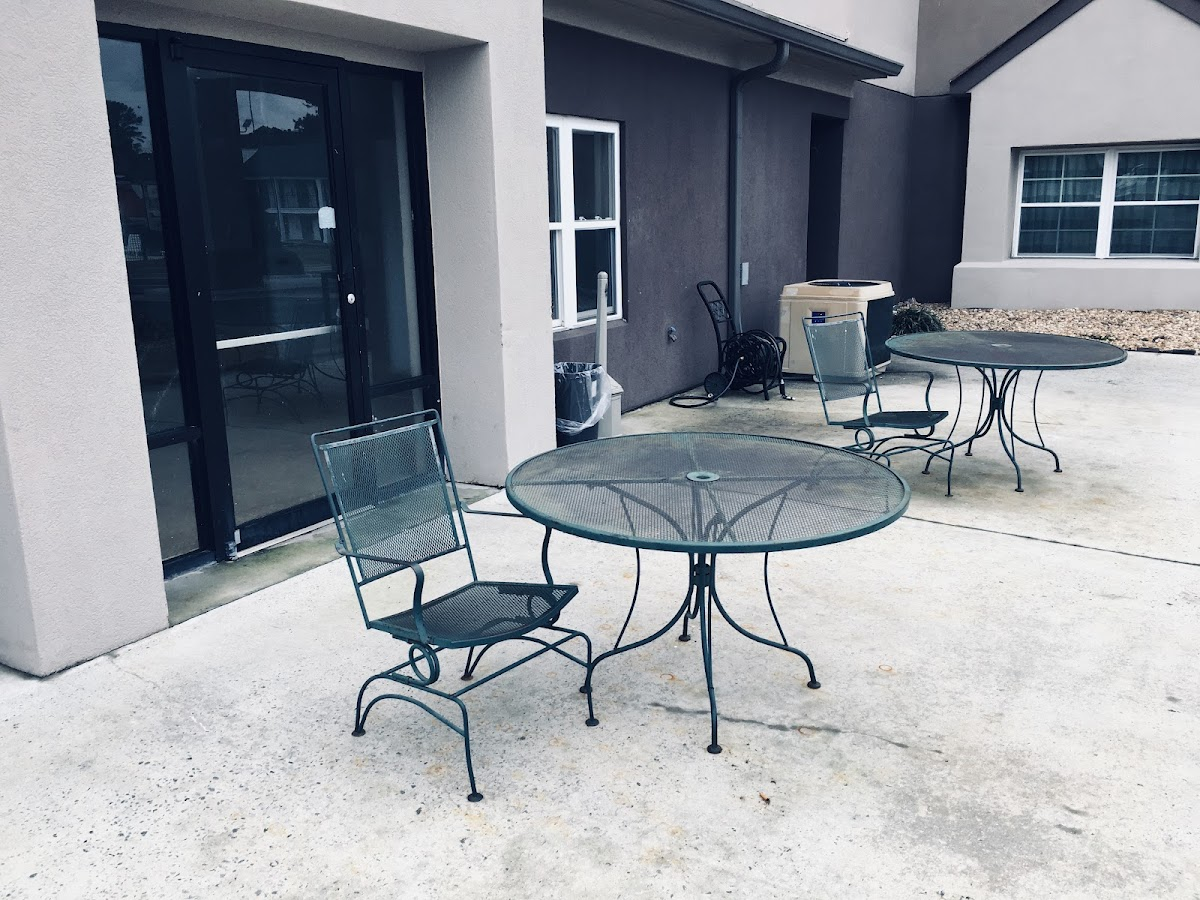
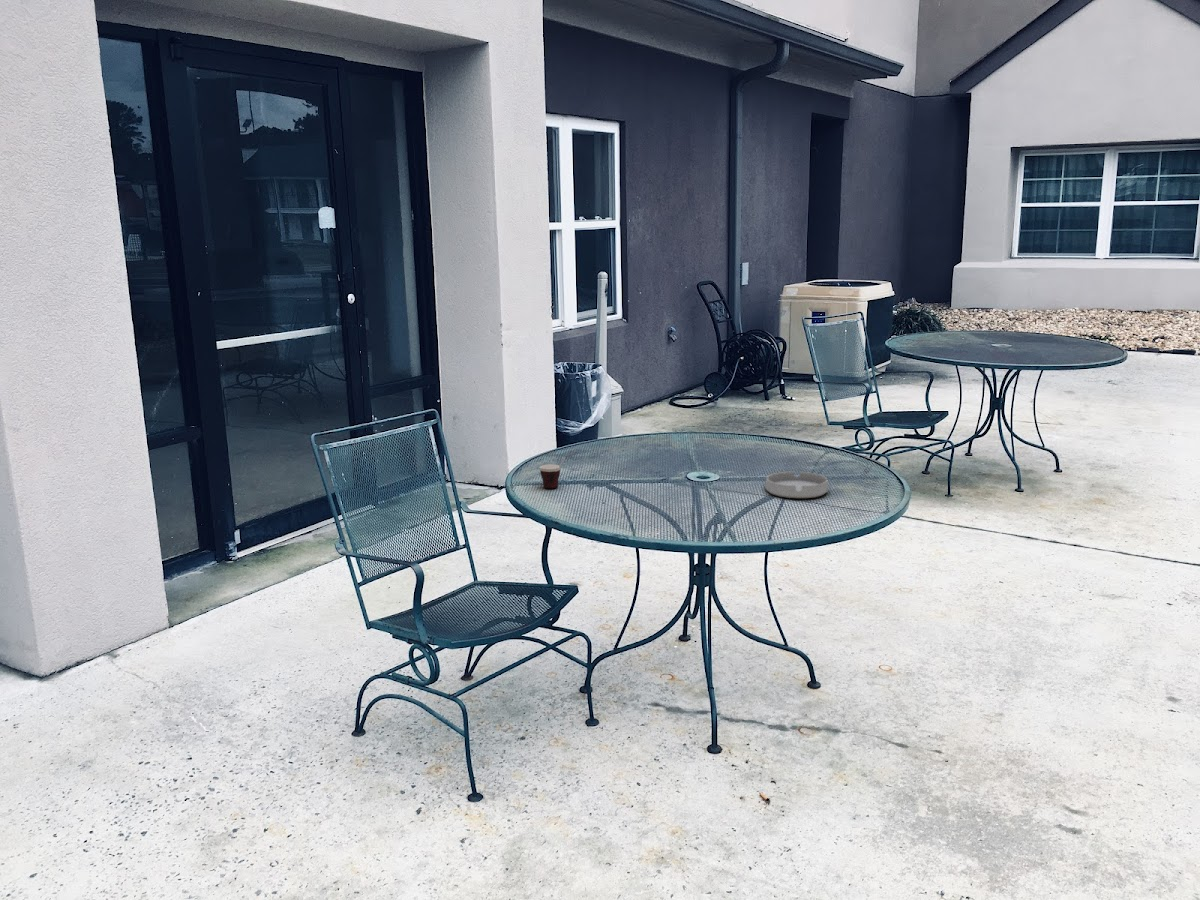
+ ashtray [765,471,829,499]
+ cup [539,452,579,489]
